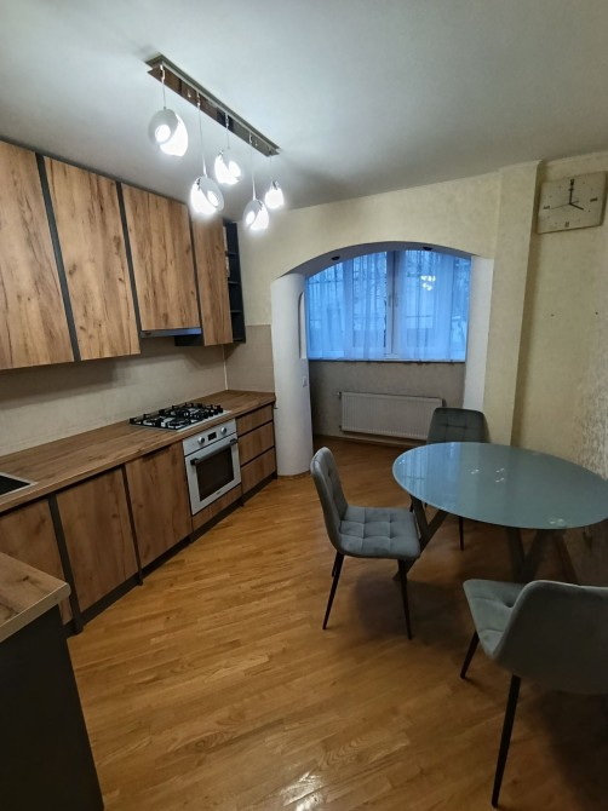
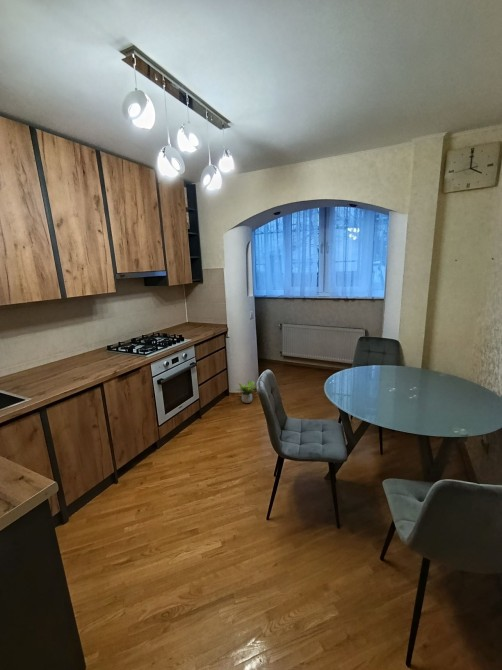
+ potted plant [236,380,257,404]
